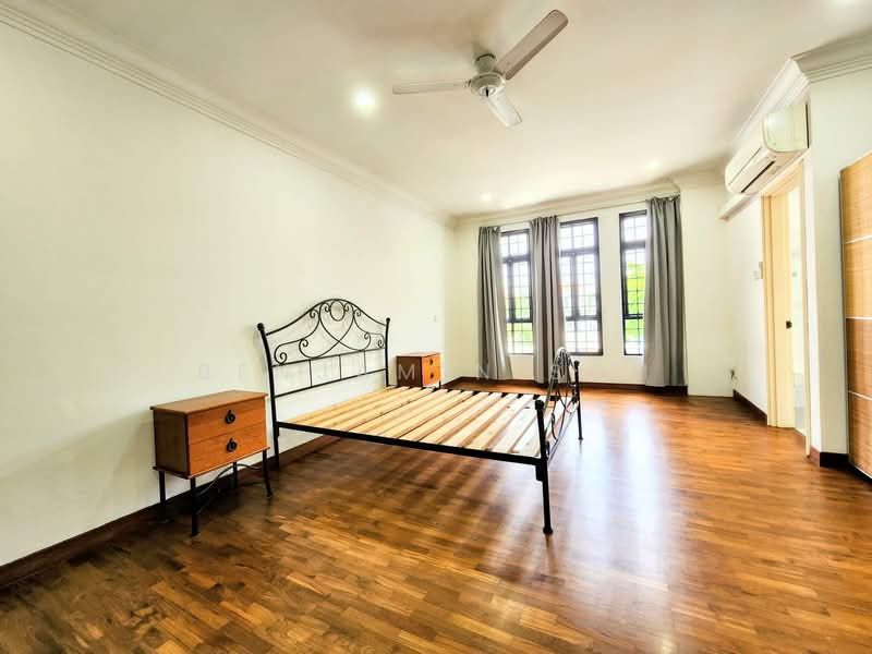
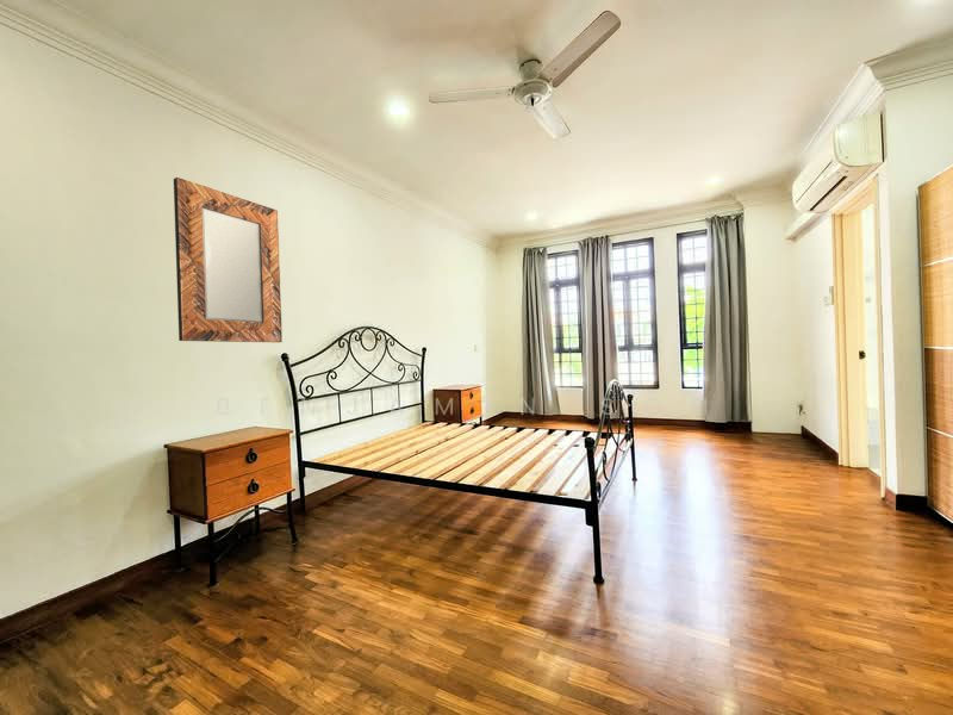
+ home mirror [173,176,284,343]
